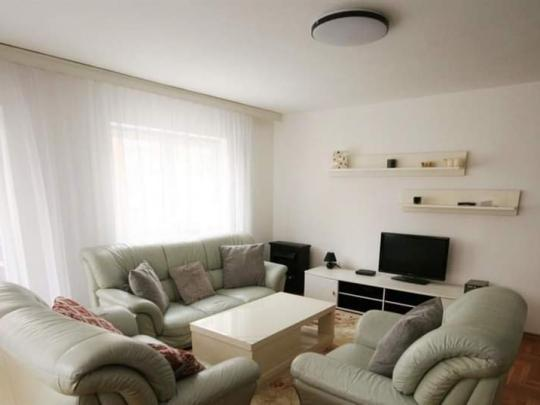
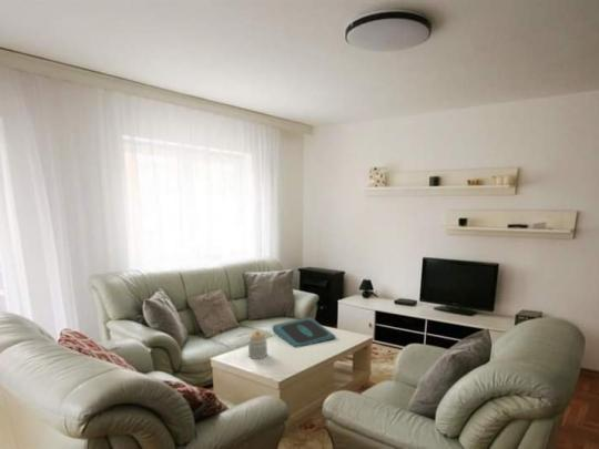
+ jar [247,329,268,360]
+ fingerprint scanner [271,316,337,349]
